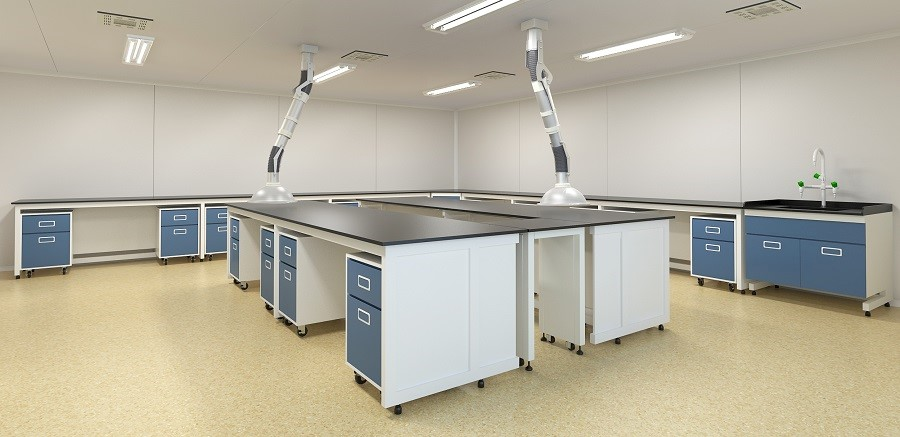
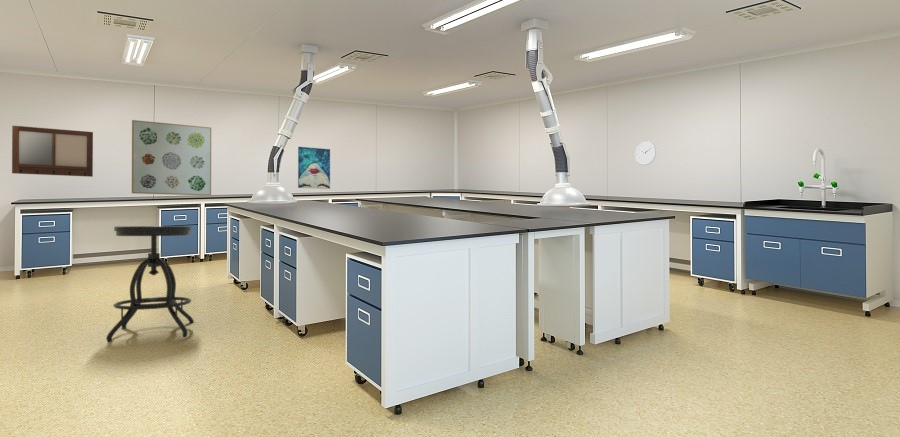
+ stool [105,225,195,344]
+ writing board [11,125,94,178]
+ wall art [297,146,331,190]
+ wall clock [634,140,657,166]
+ wall art [131,119,212,196]
